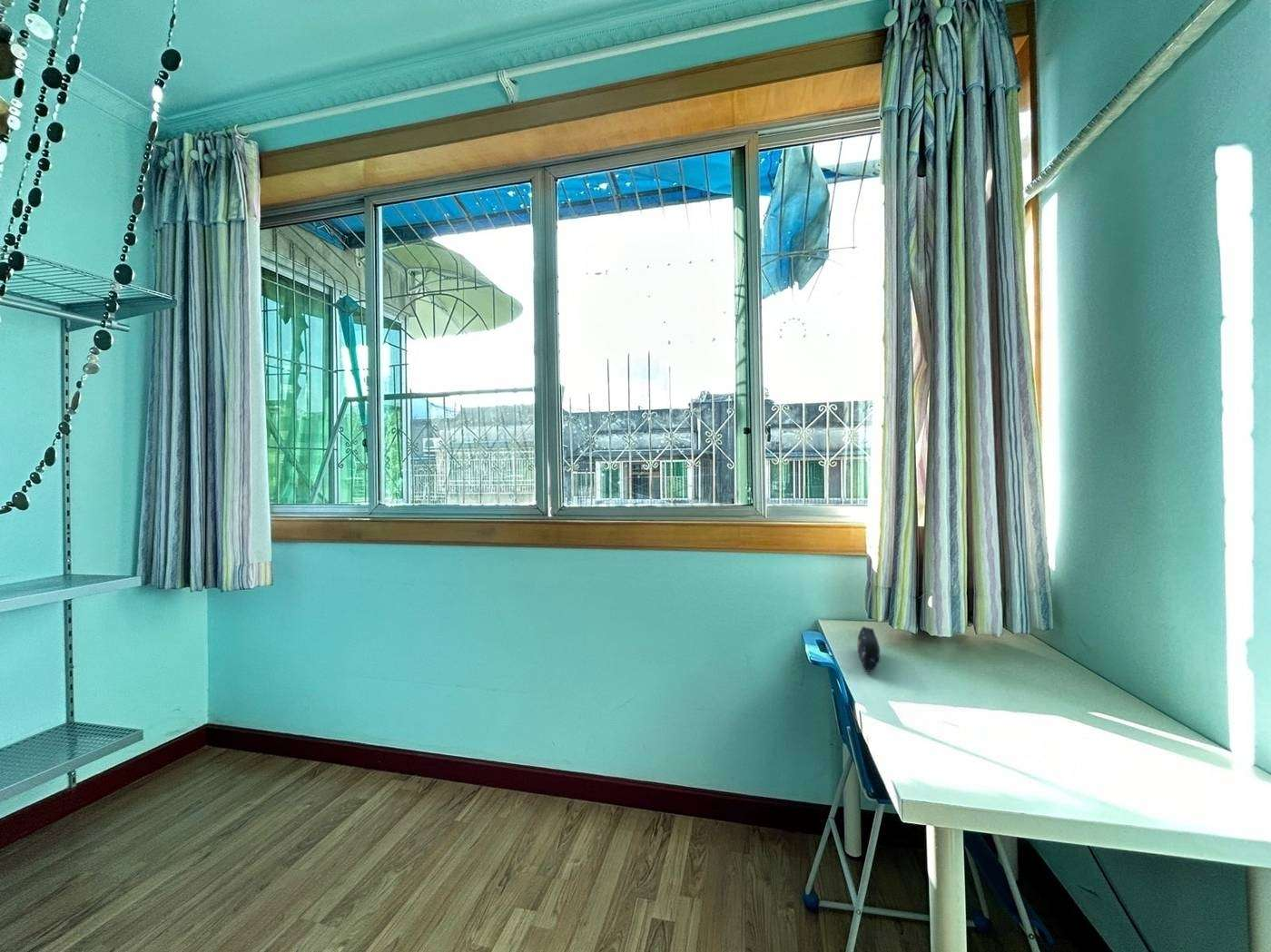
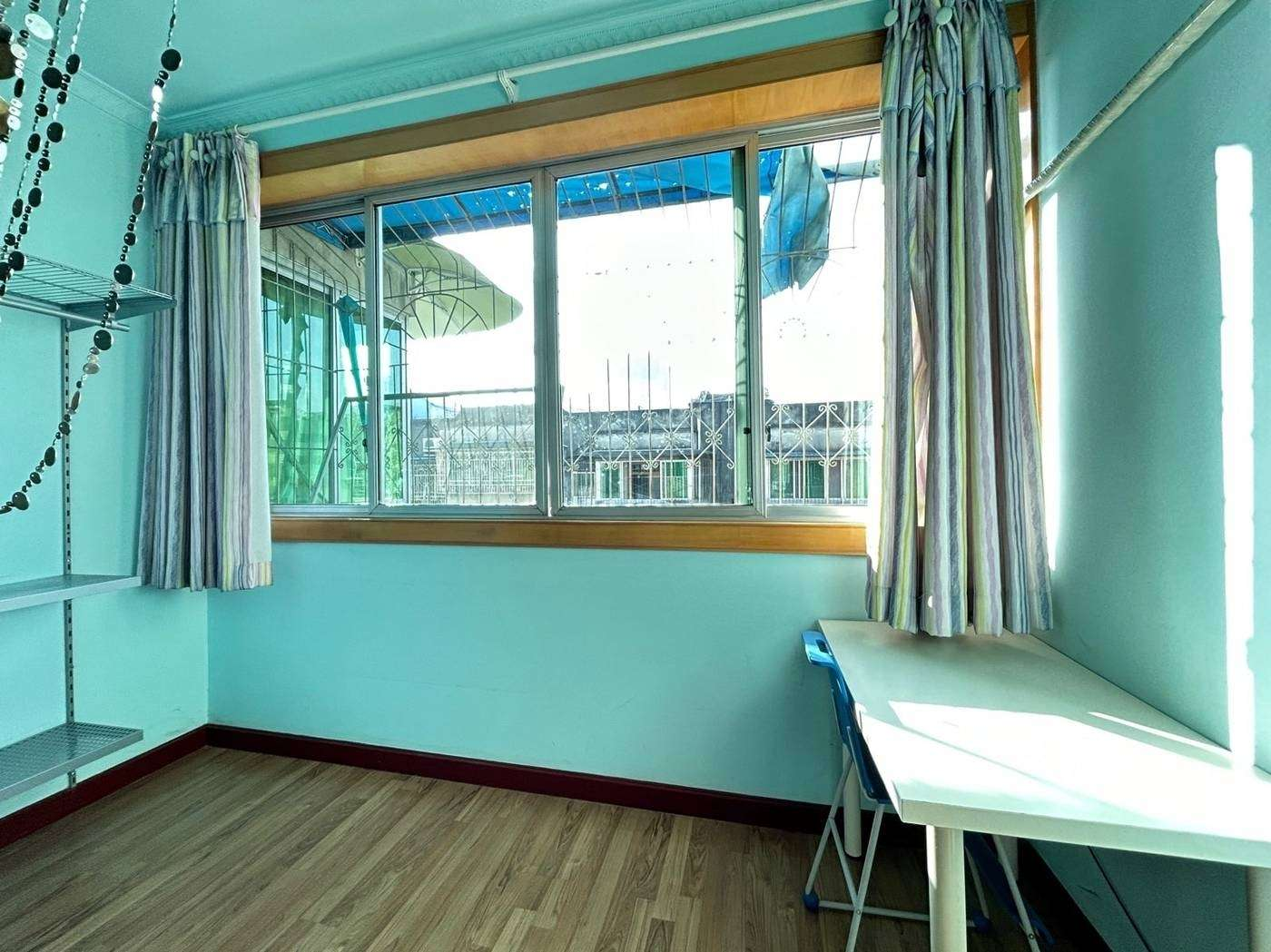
- pencil case [856,625,882,672]
